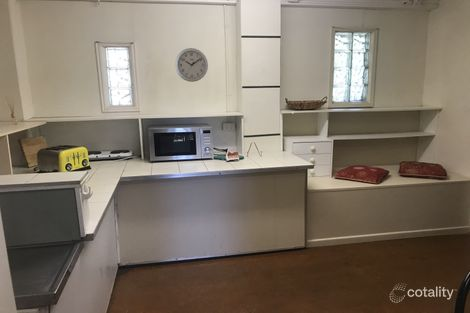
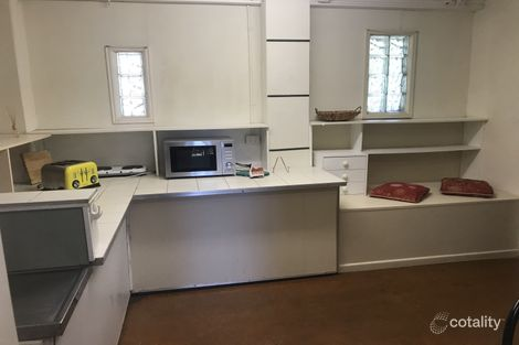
- wall clock [174,47,209,83]
